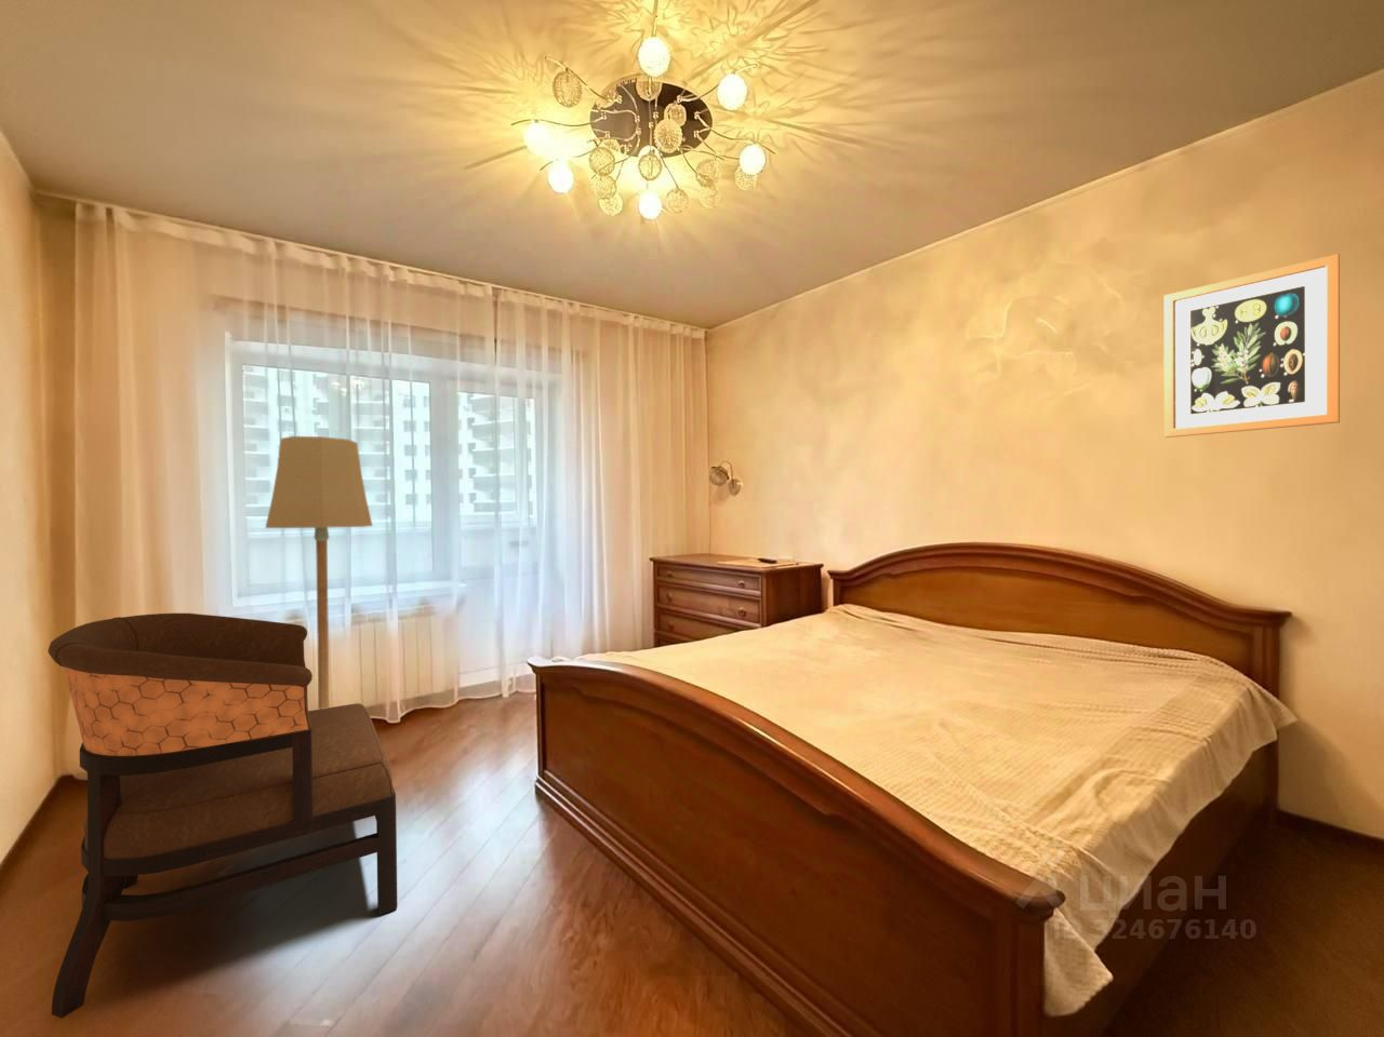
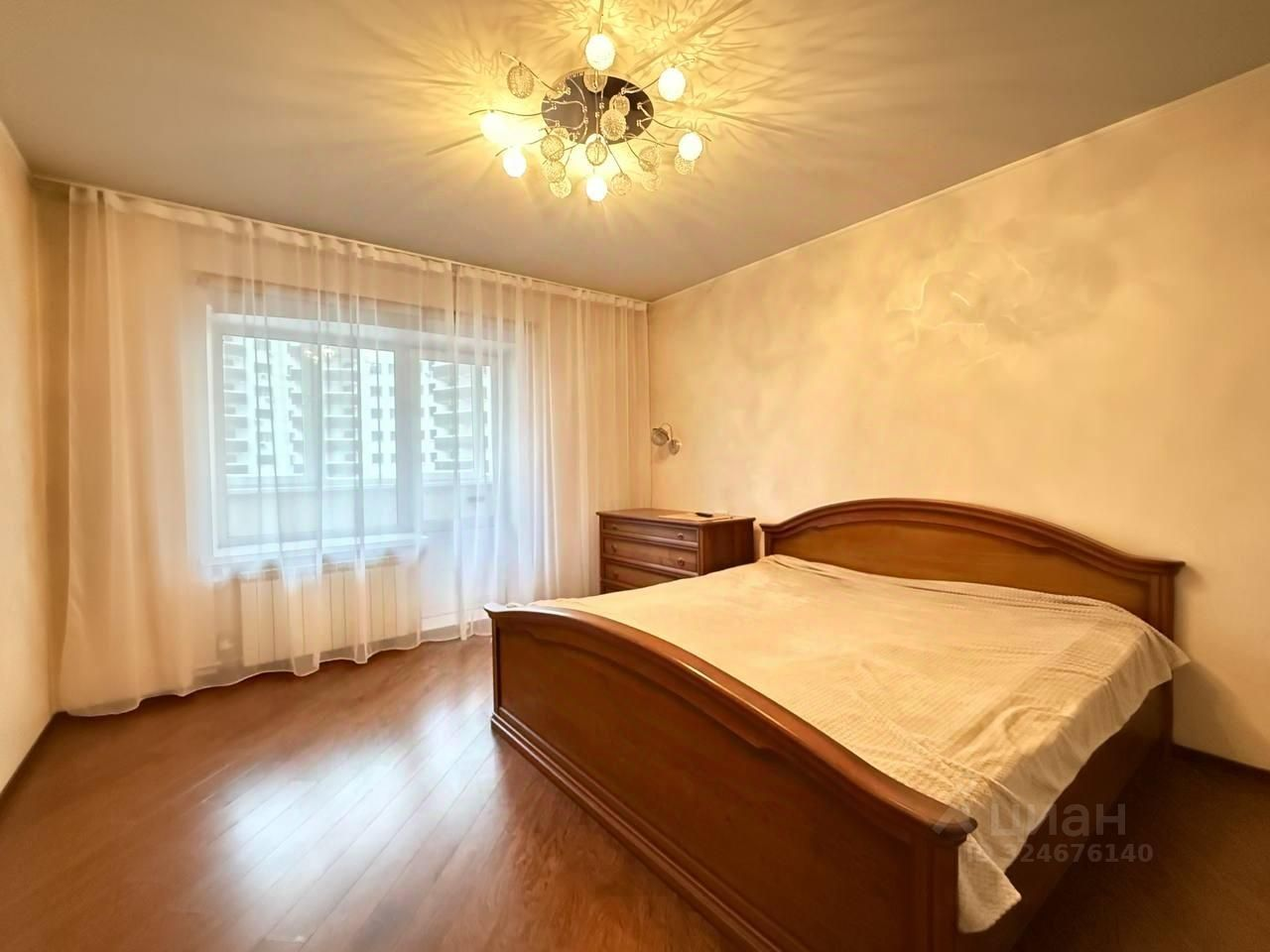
- floor lamp [264,436,374,710]
- armchair [47,612,398,1020]
- wall art [1163,253,1340,439]
